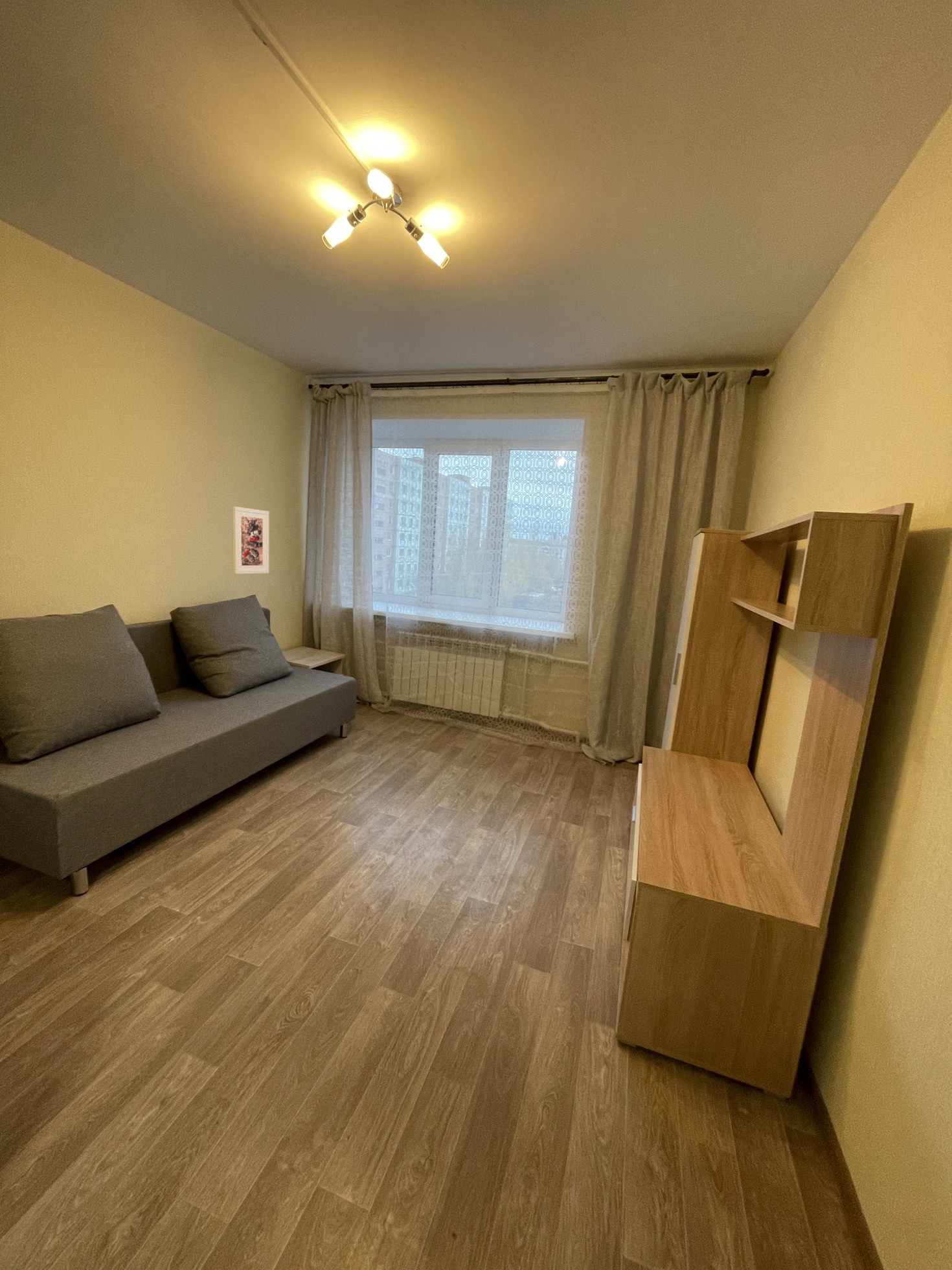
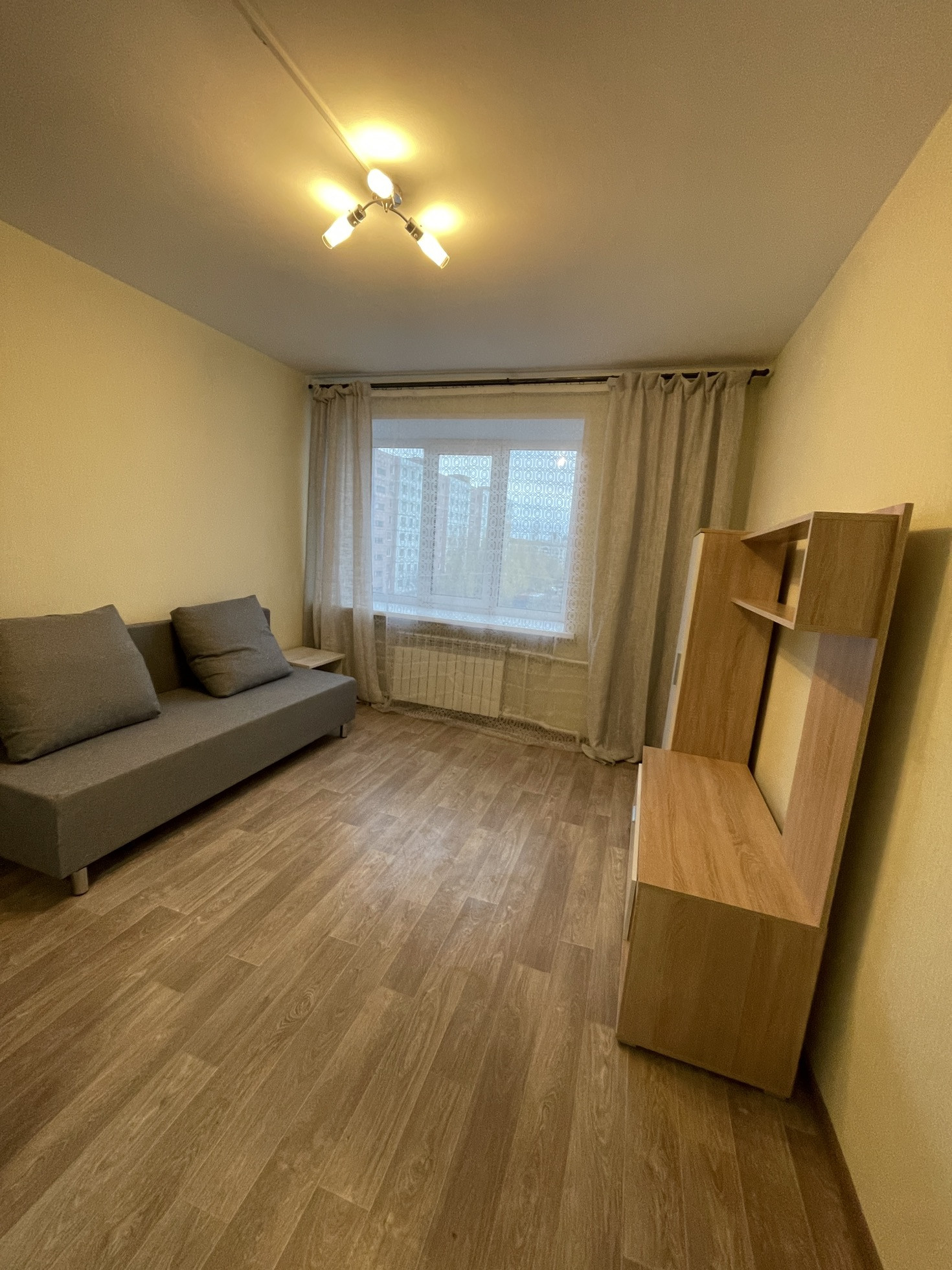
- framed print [232,506,269,575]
